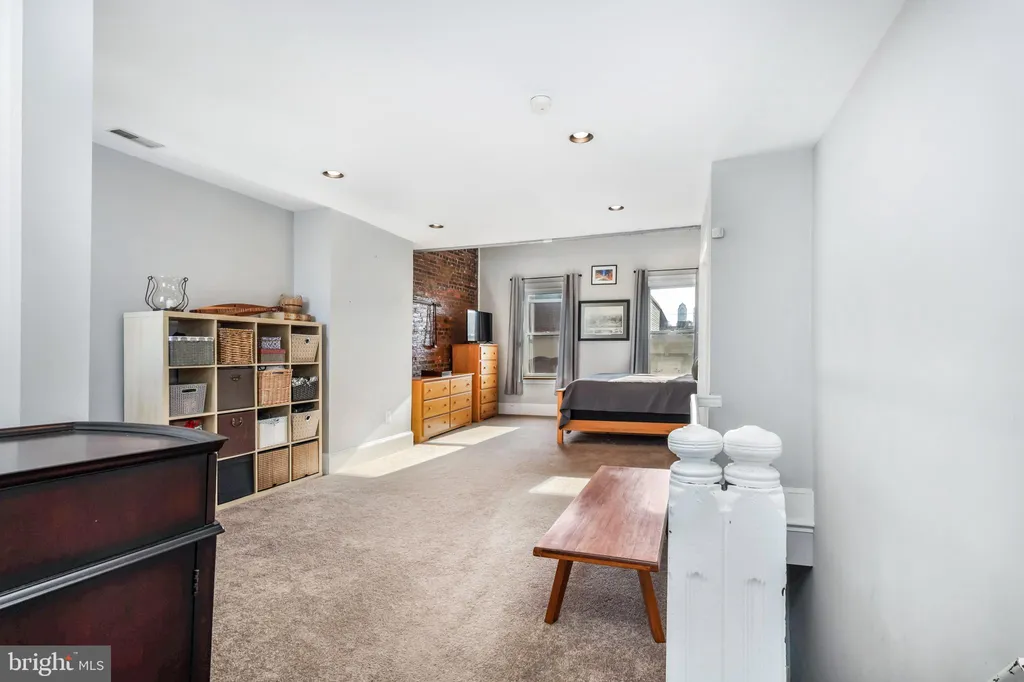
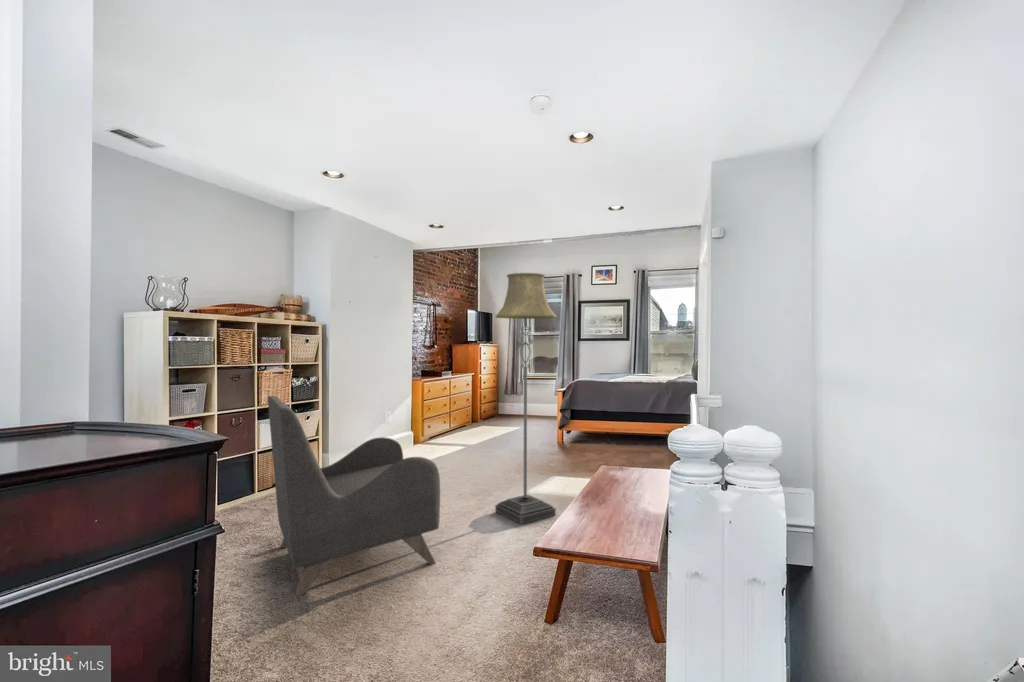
+ floor lamp [494,272,558,525]
+ armchair [267,395,441,597]
